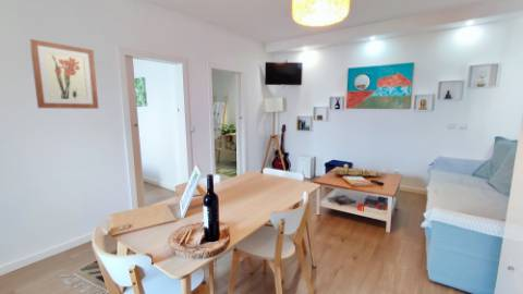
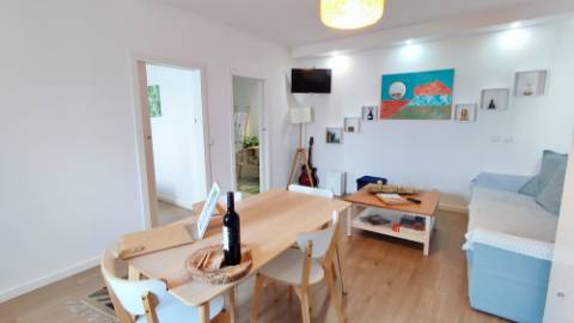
- wall art [28,38,99,110]
